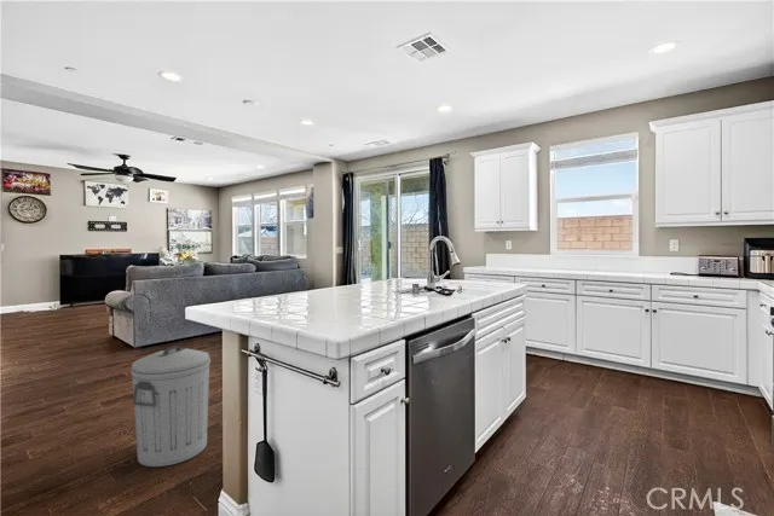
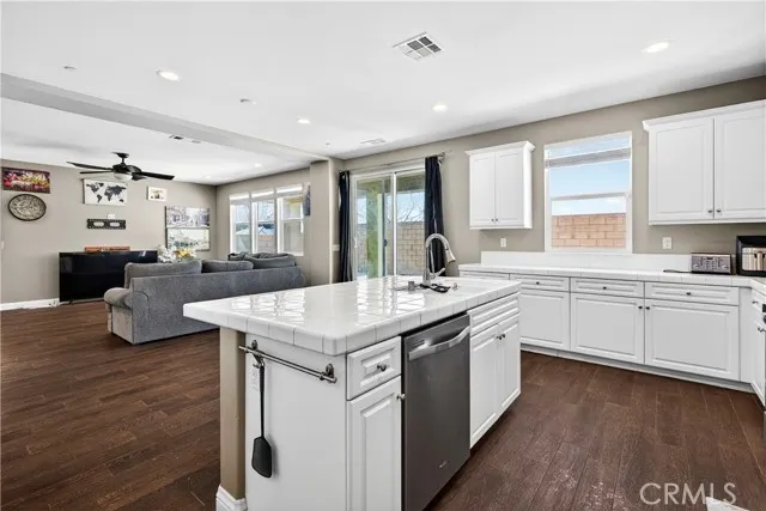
- trash can [129,346,212,468]
